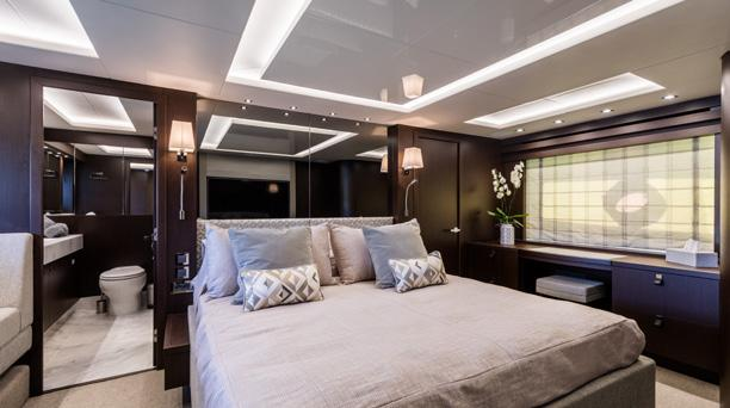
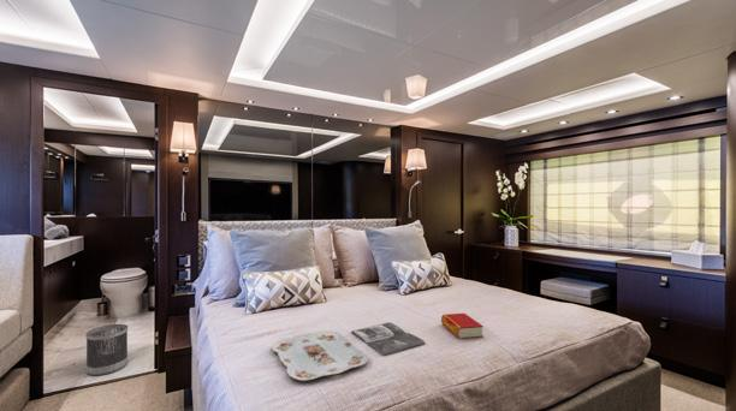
+ serving tray [271,329,369,382]
+ magazine [350,321,426,357]
+ book [440,312,485,340]
+ wastebasket [84,323,129,376]
